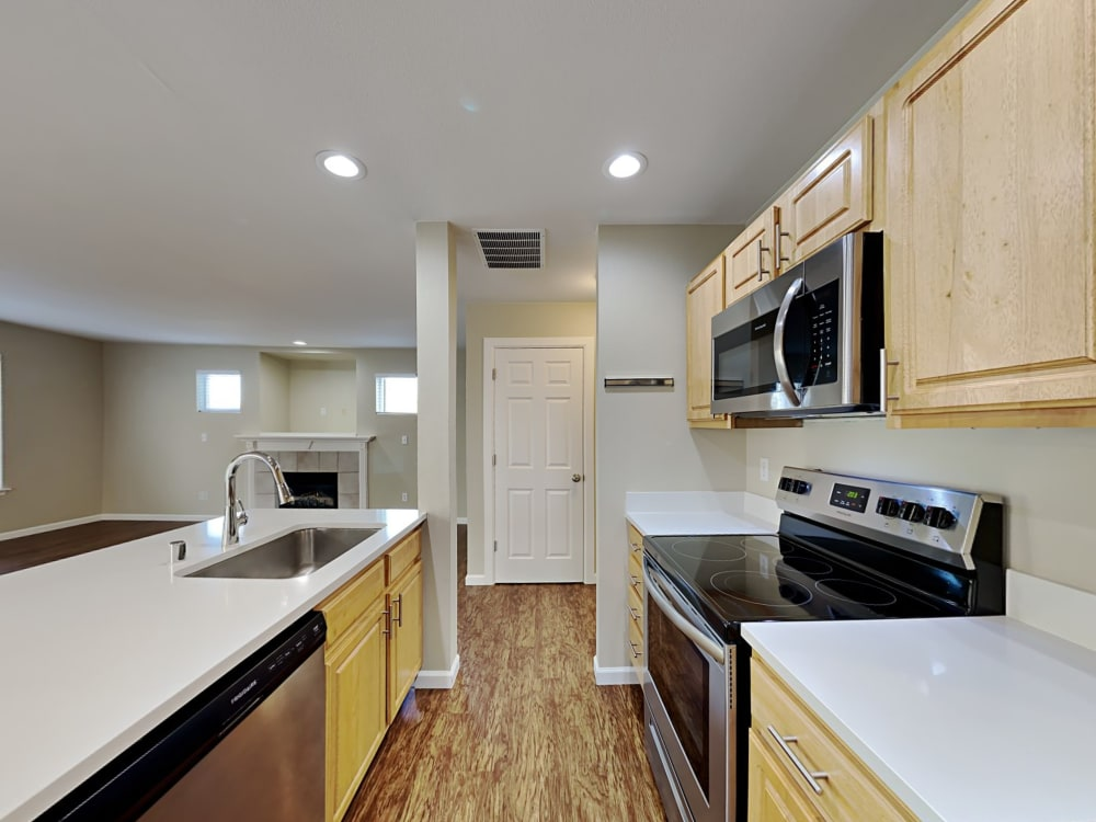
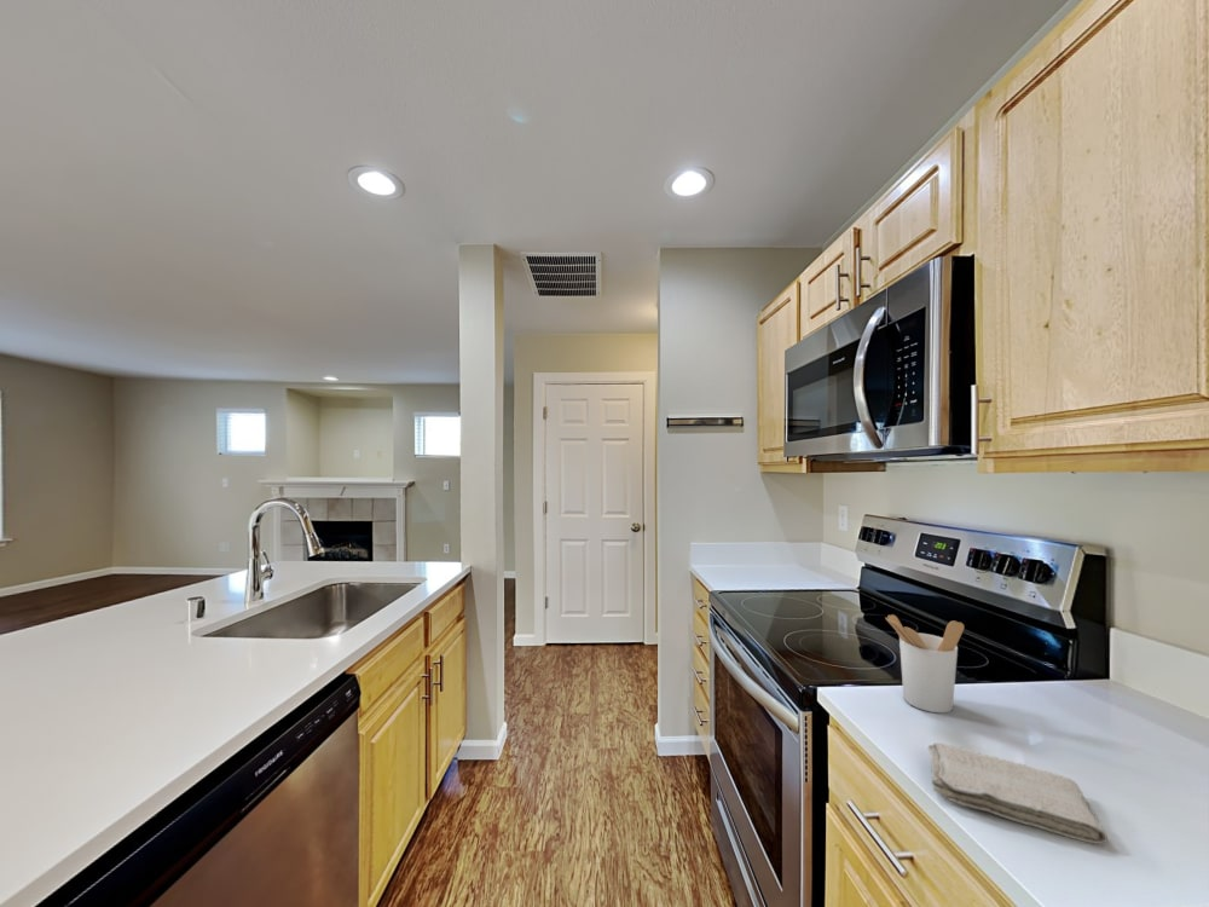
+ utensil holder [884,613,965,715]
+ washcloth [926,741,1109,845]
